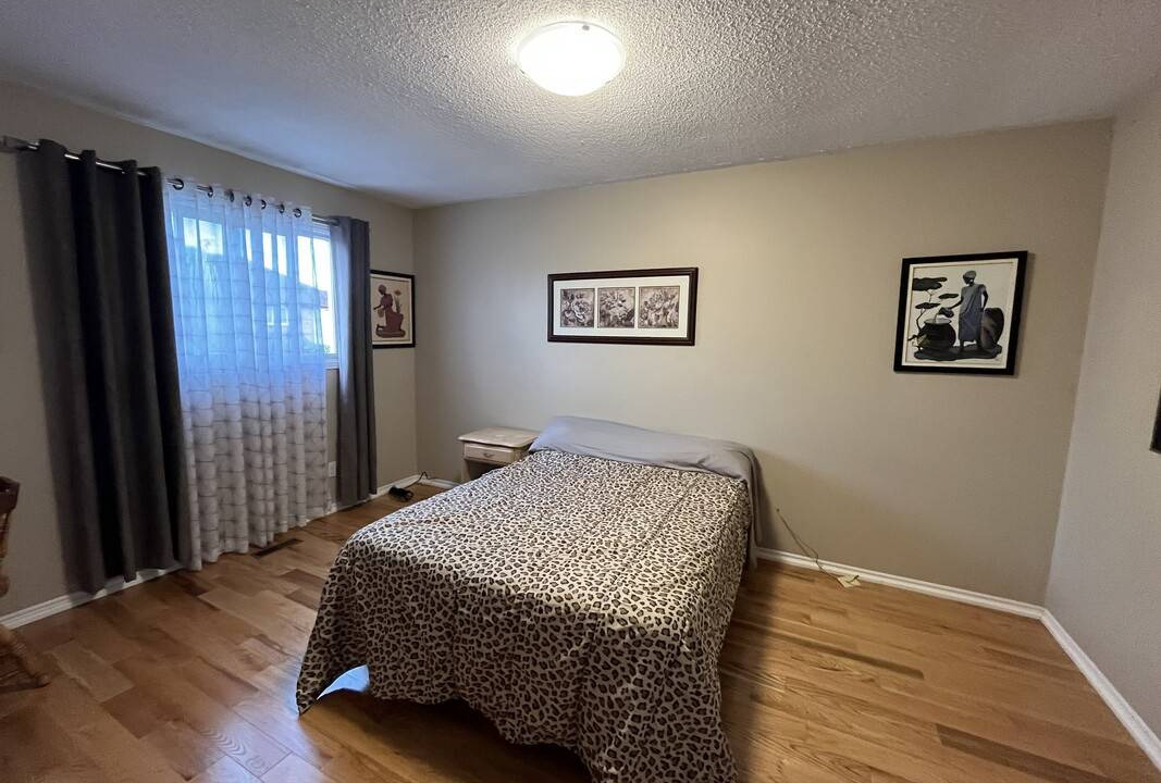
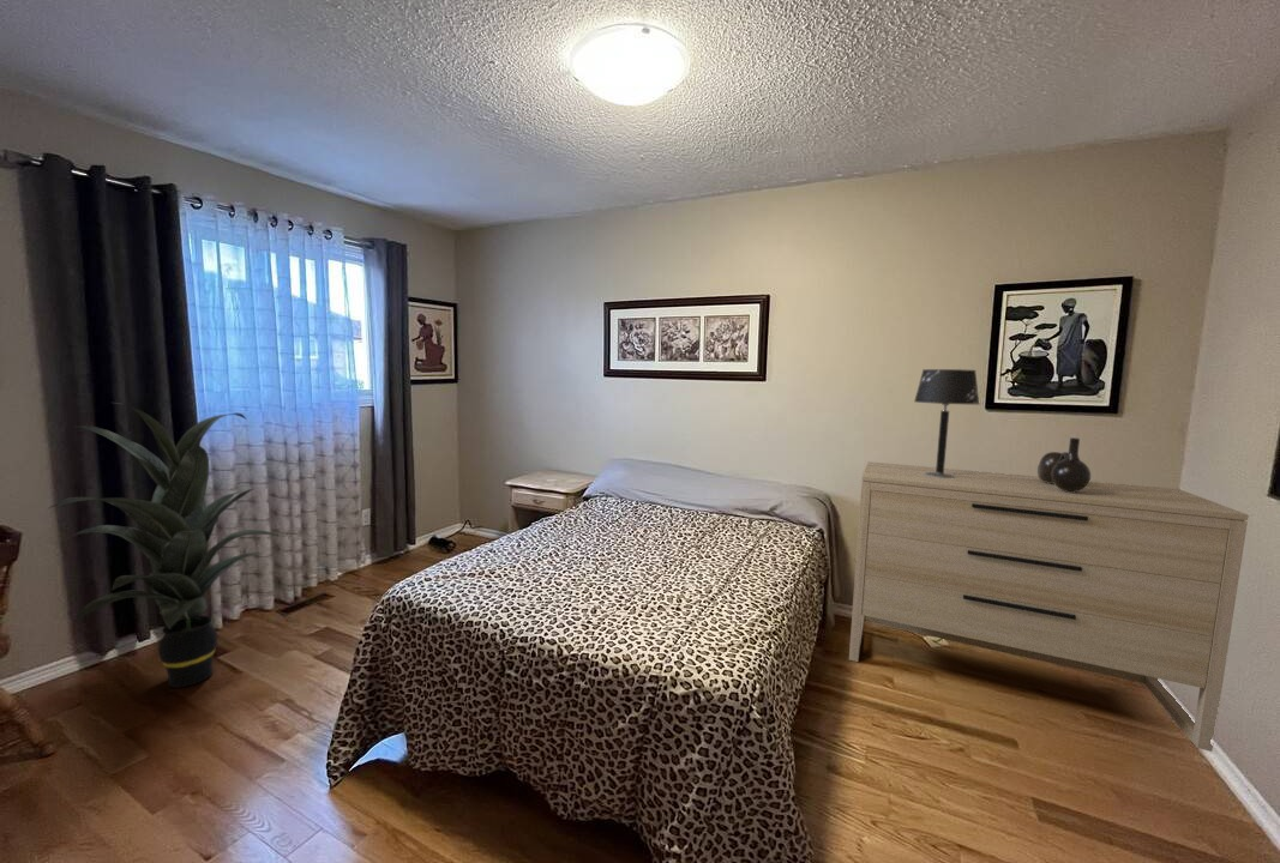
+ indoor plant [46,402,287,689]
+ dresser [848,460,1250,753]
+ table lamp [913,368,980,478]
+ decorative vase [1036,436,1092,493]
